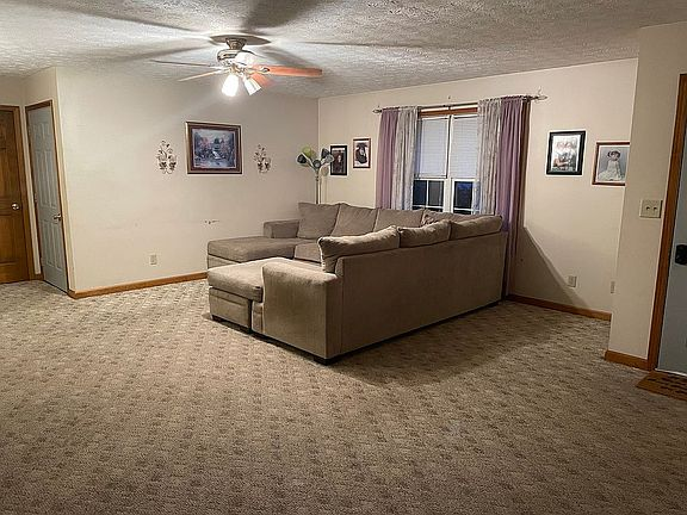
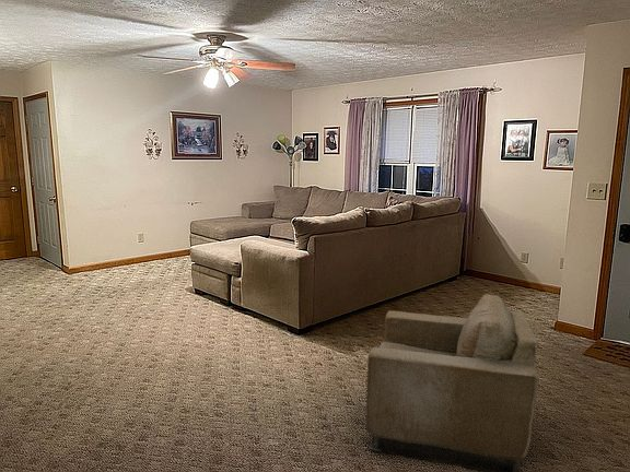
+ armchair [365,293,539,472]
